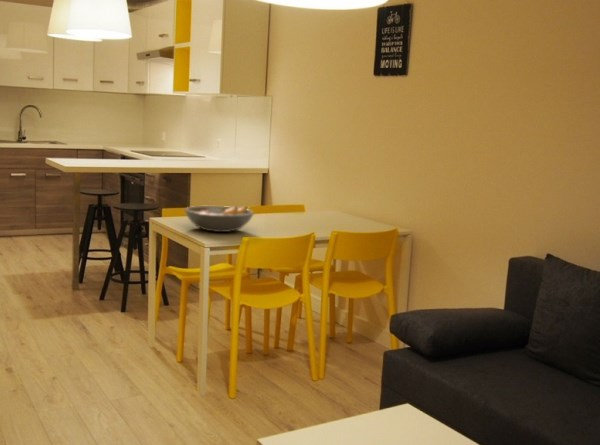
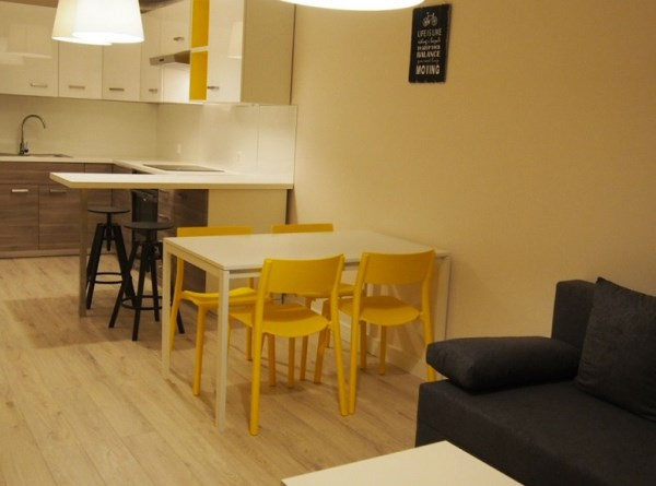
- fruit bowl [183,205,255,233]
